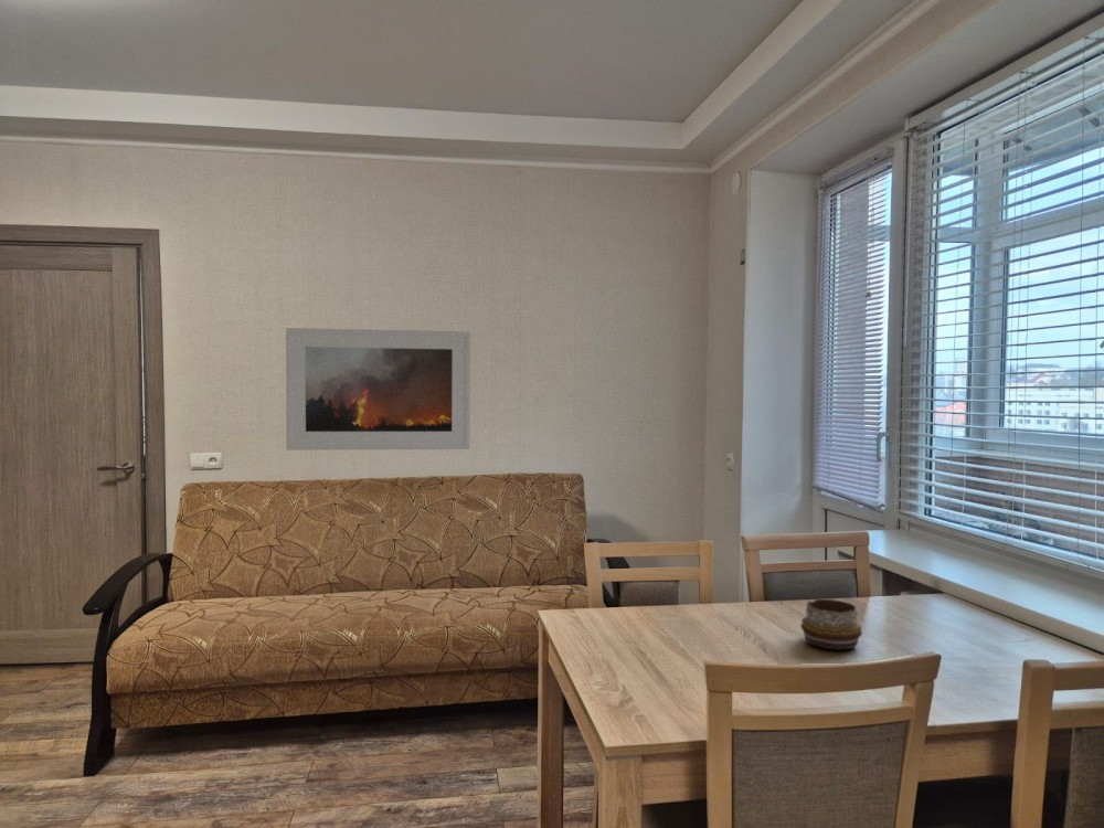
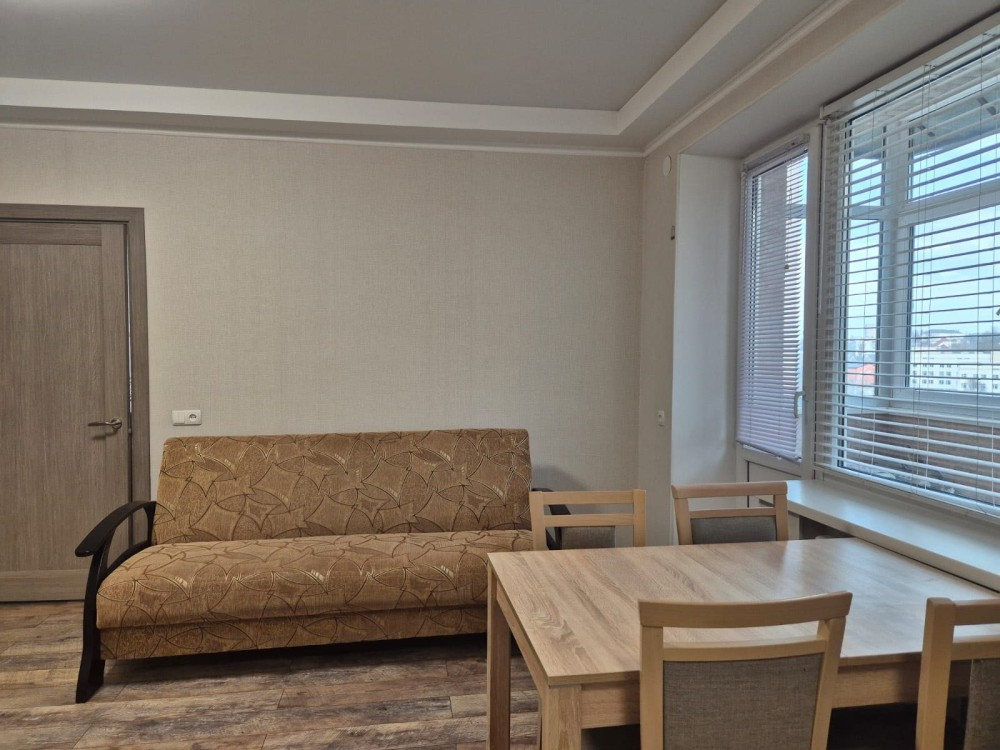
- decorative bowl [800,598,863,651]
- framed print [285,327,471,452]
